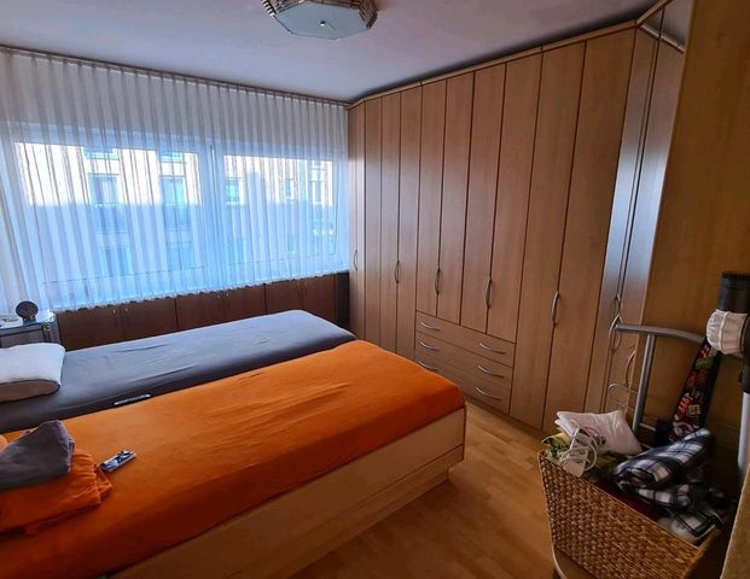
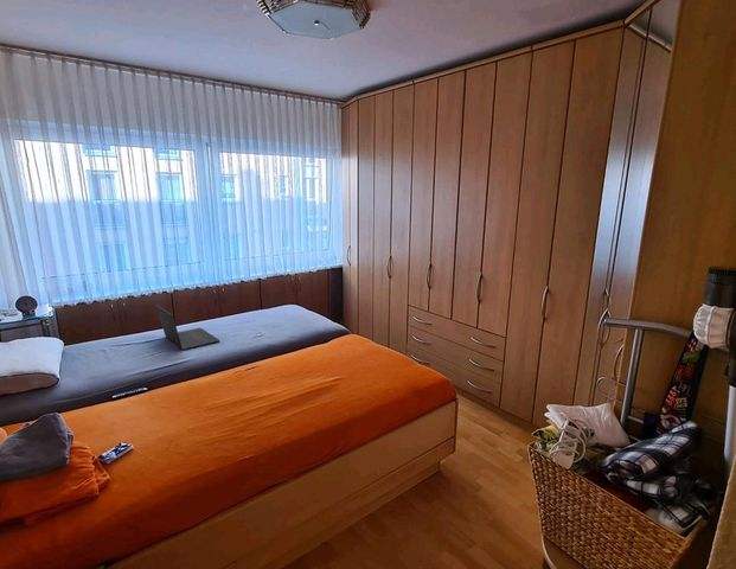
+ laptop [154,303,220,351]
